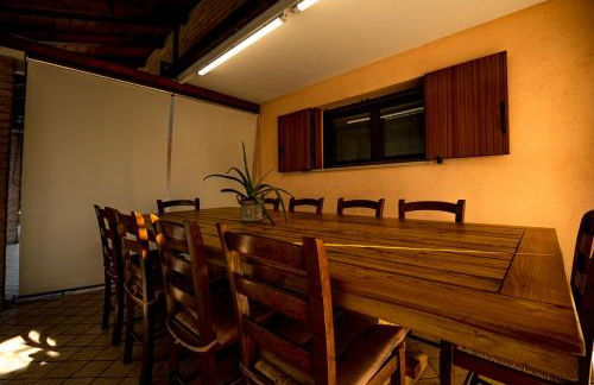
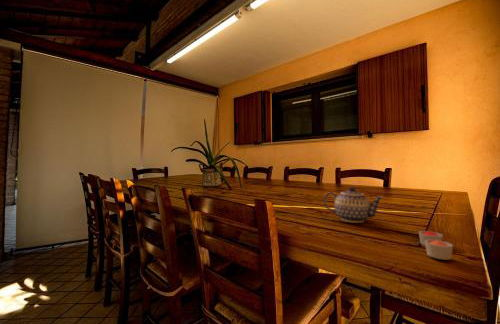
+ teapot [323,186,385,224]
+ candle [418,230,454,261]
